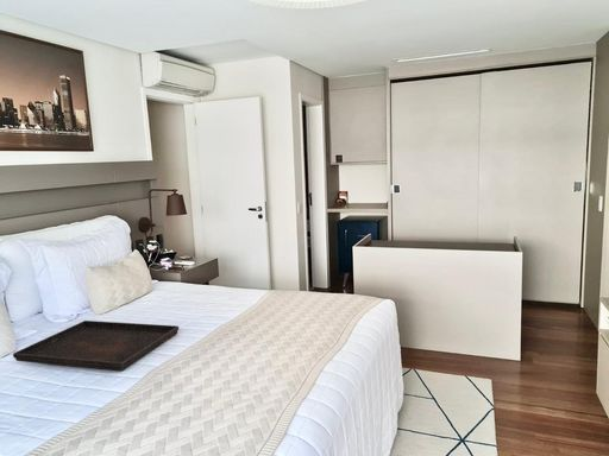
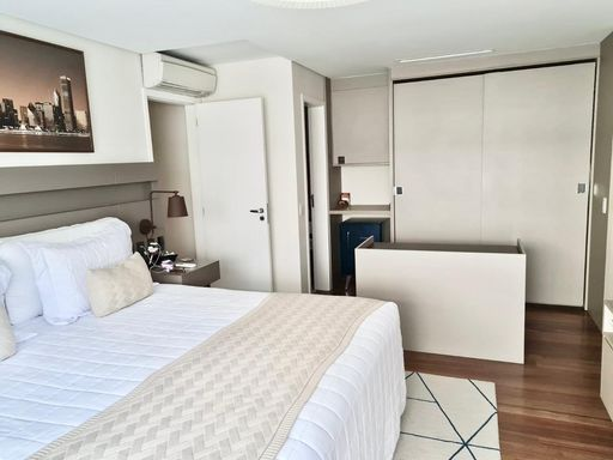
- serving tray [12,319,180,372]
